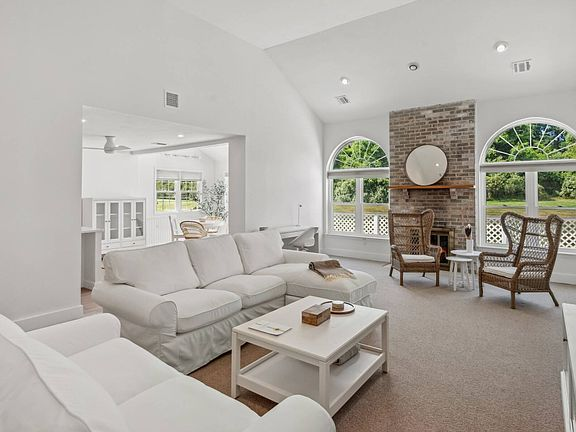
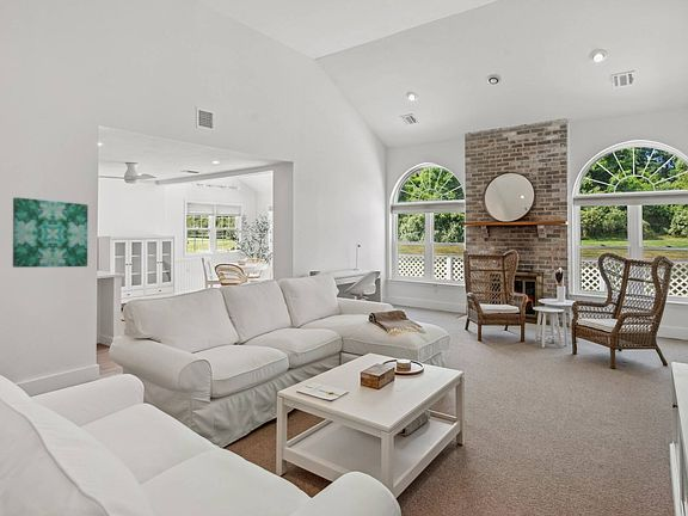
+ wall art [12,196,88,269]
